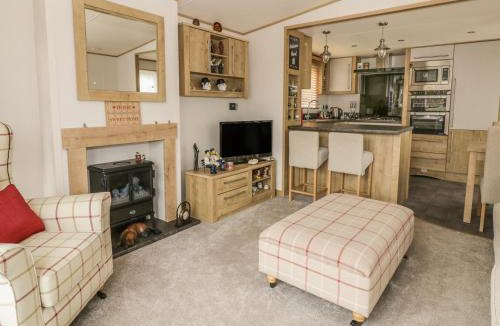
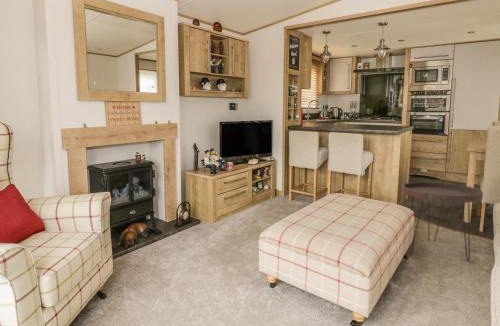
+ side table [401,181,484,262]
